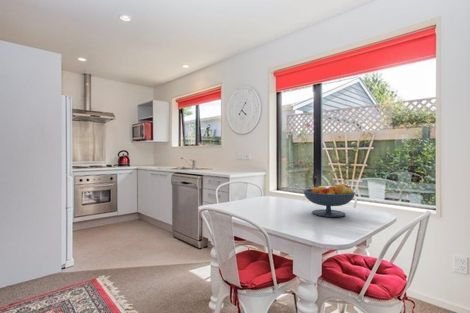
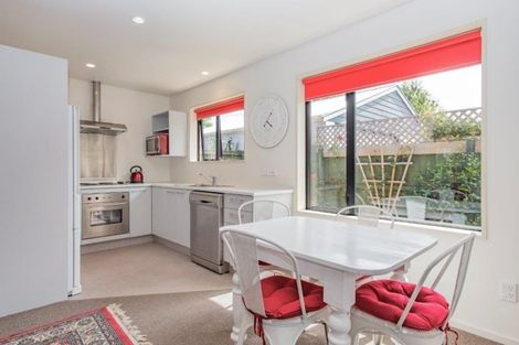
- fruit bowl [302,183,356,218]
